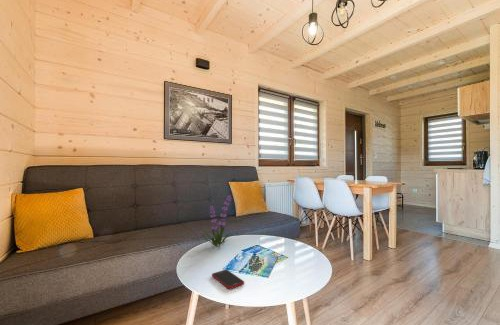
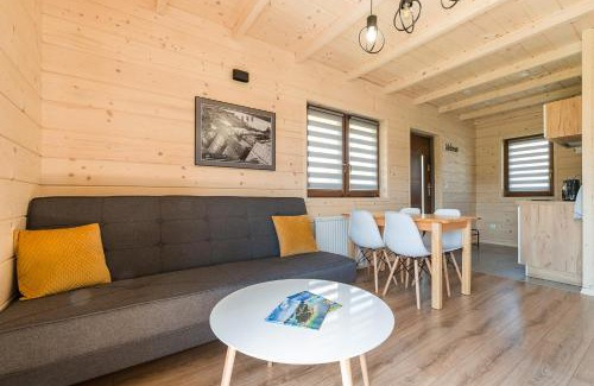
- plant [200,195,234,248]
- cell phone [211,269,245,290]
